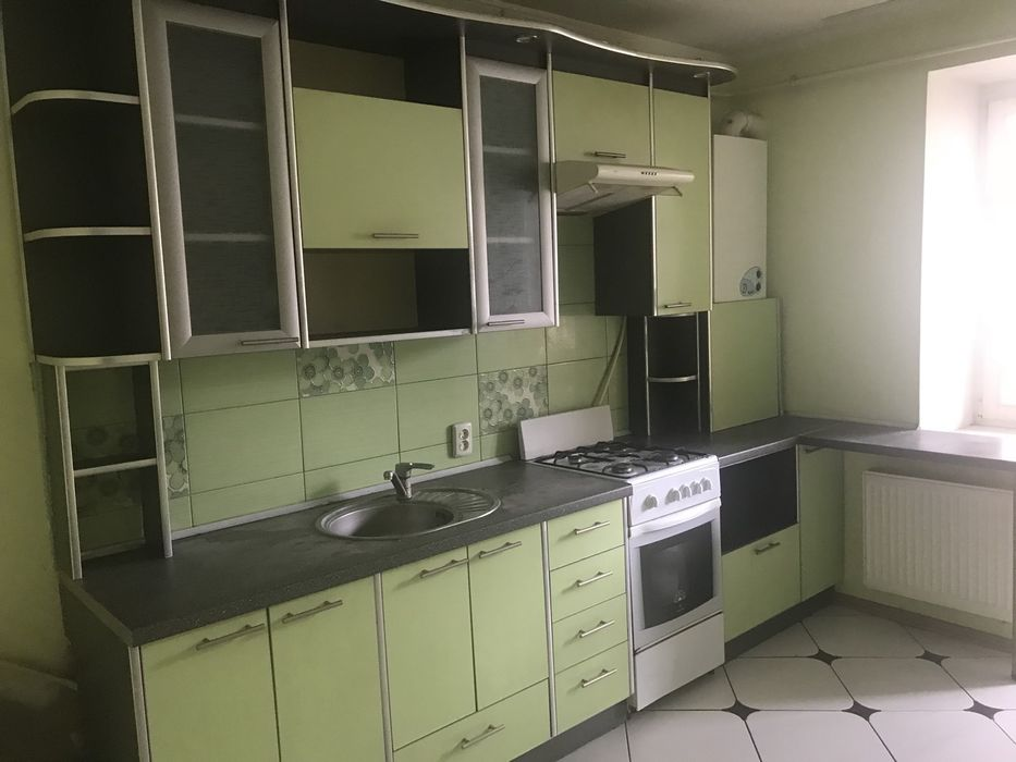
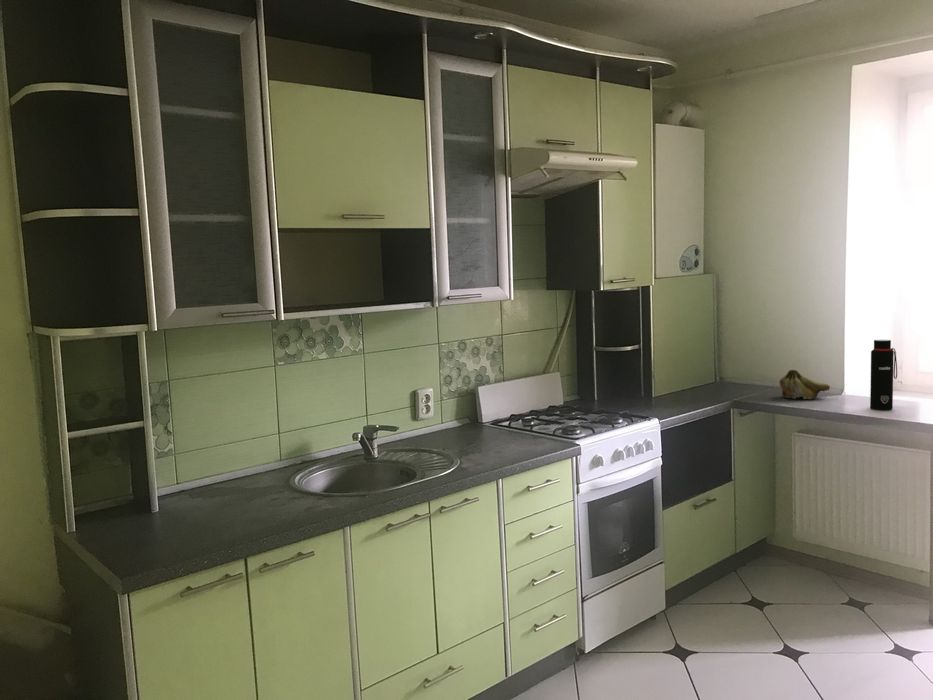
+ water bottle [869,339,898,411]
+ fruit [778,369,831,400]
